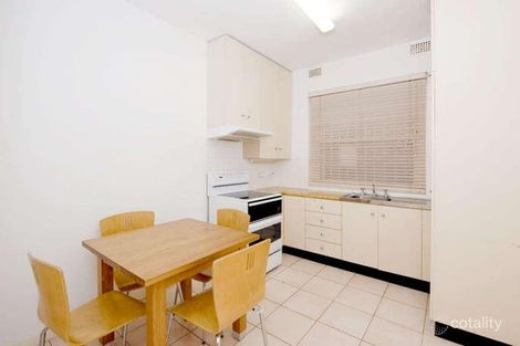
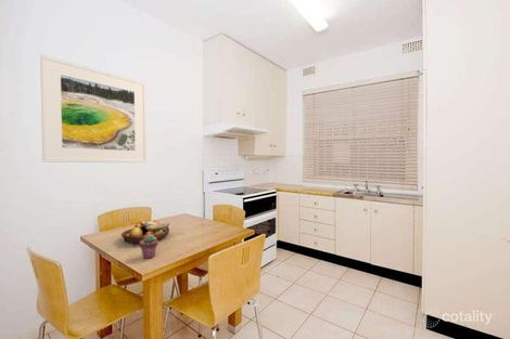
+ potted succulent [139,234,160,260]
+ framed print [39,53,149,164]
+ fruit bowl [120,220,170,245]
